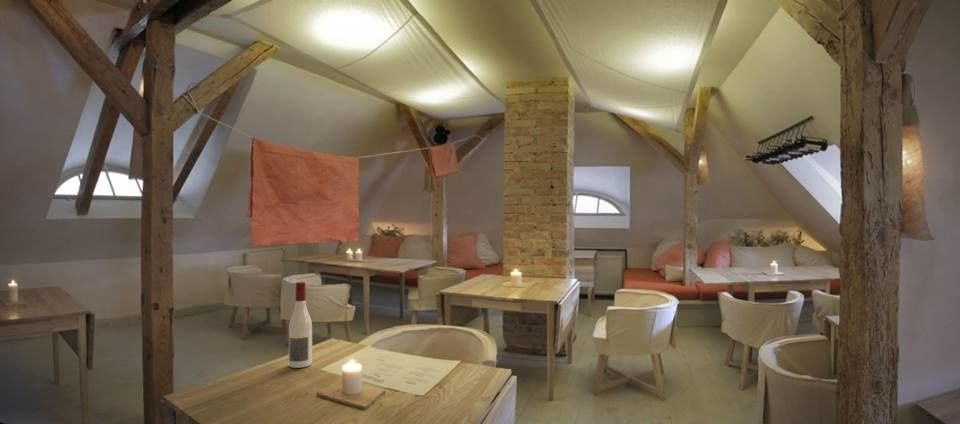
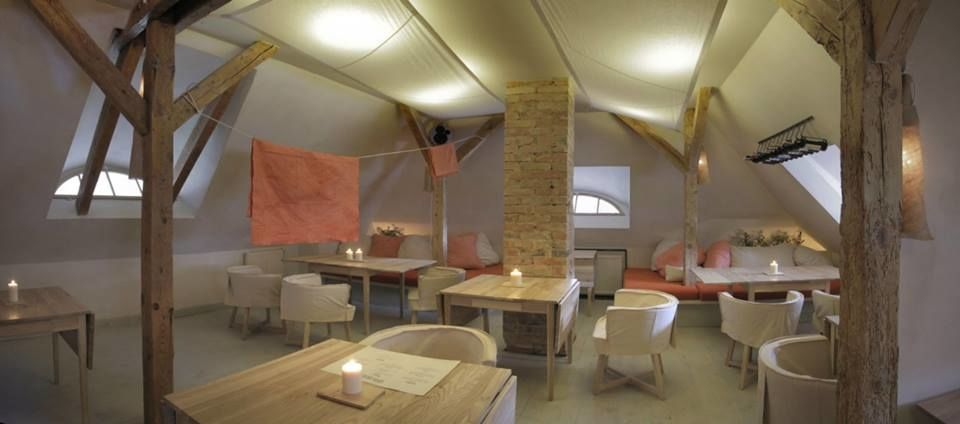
- alcohol [288,281,313,369]
